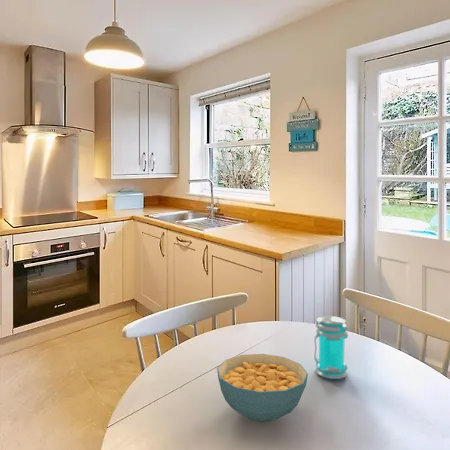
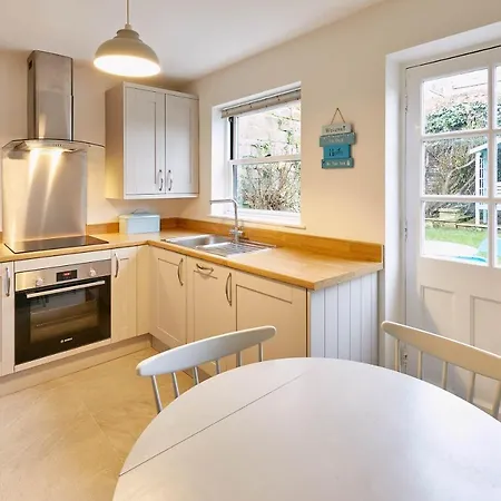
- jar [313,315,349,380]
- cereal bowl [216,353,309,422]
